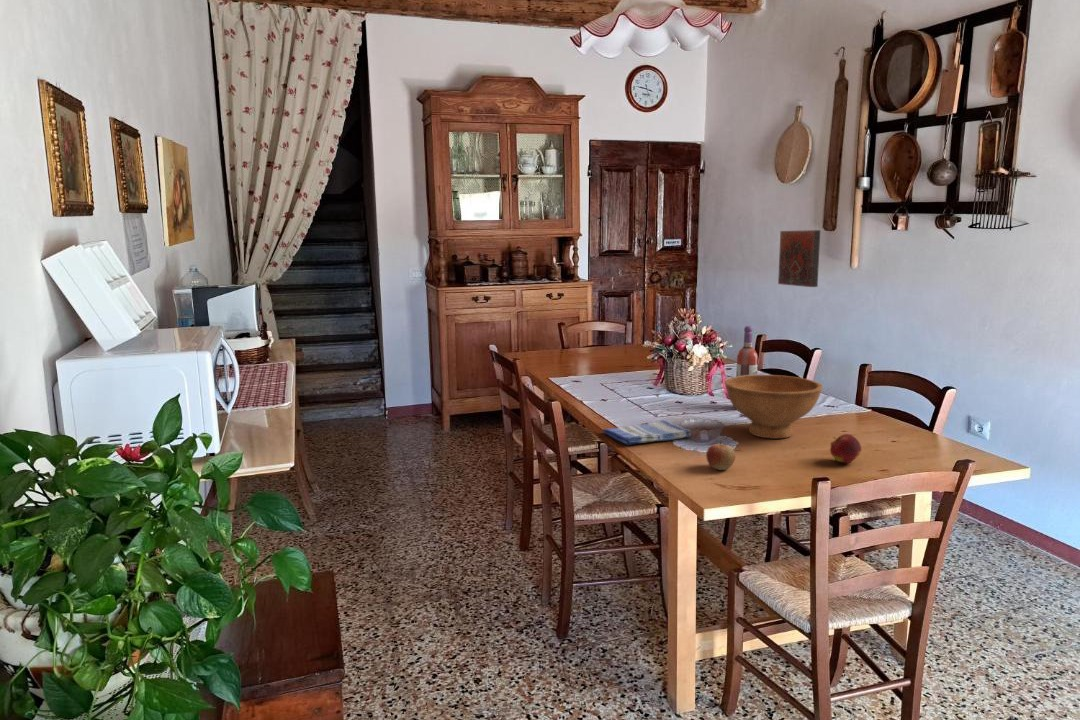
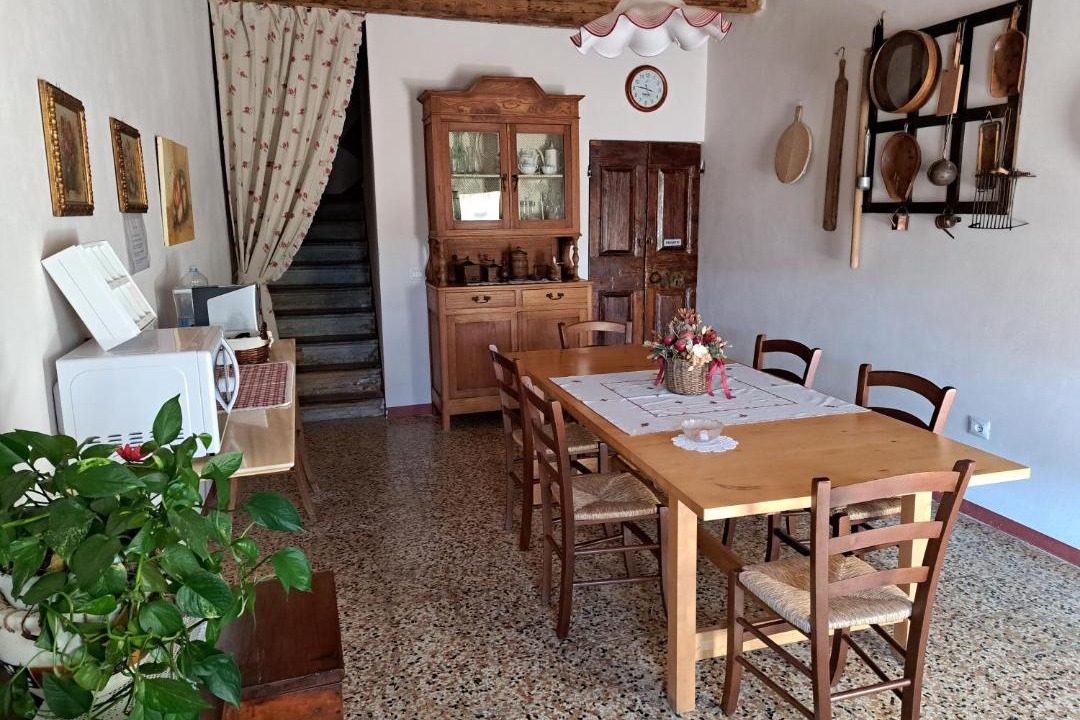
- apple [829,433,863,464]
- apple [705,440,736,471]
- decorative tile [777,229,821,288]
- wine bottle [735,325,759,377]
- bowl [723,374,824,439]
- dish towel [602,419,692,446]
